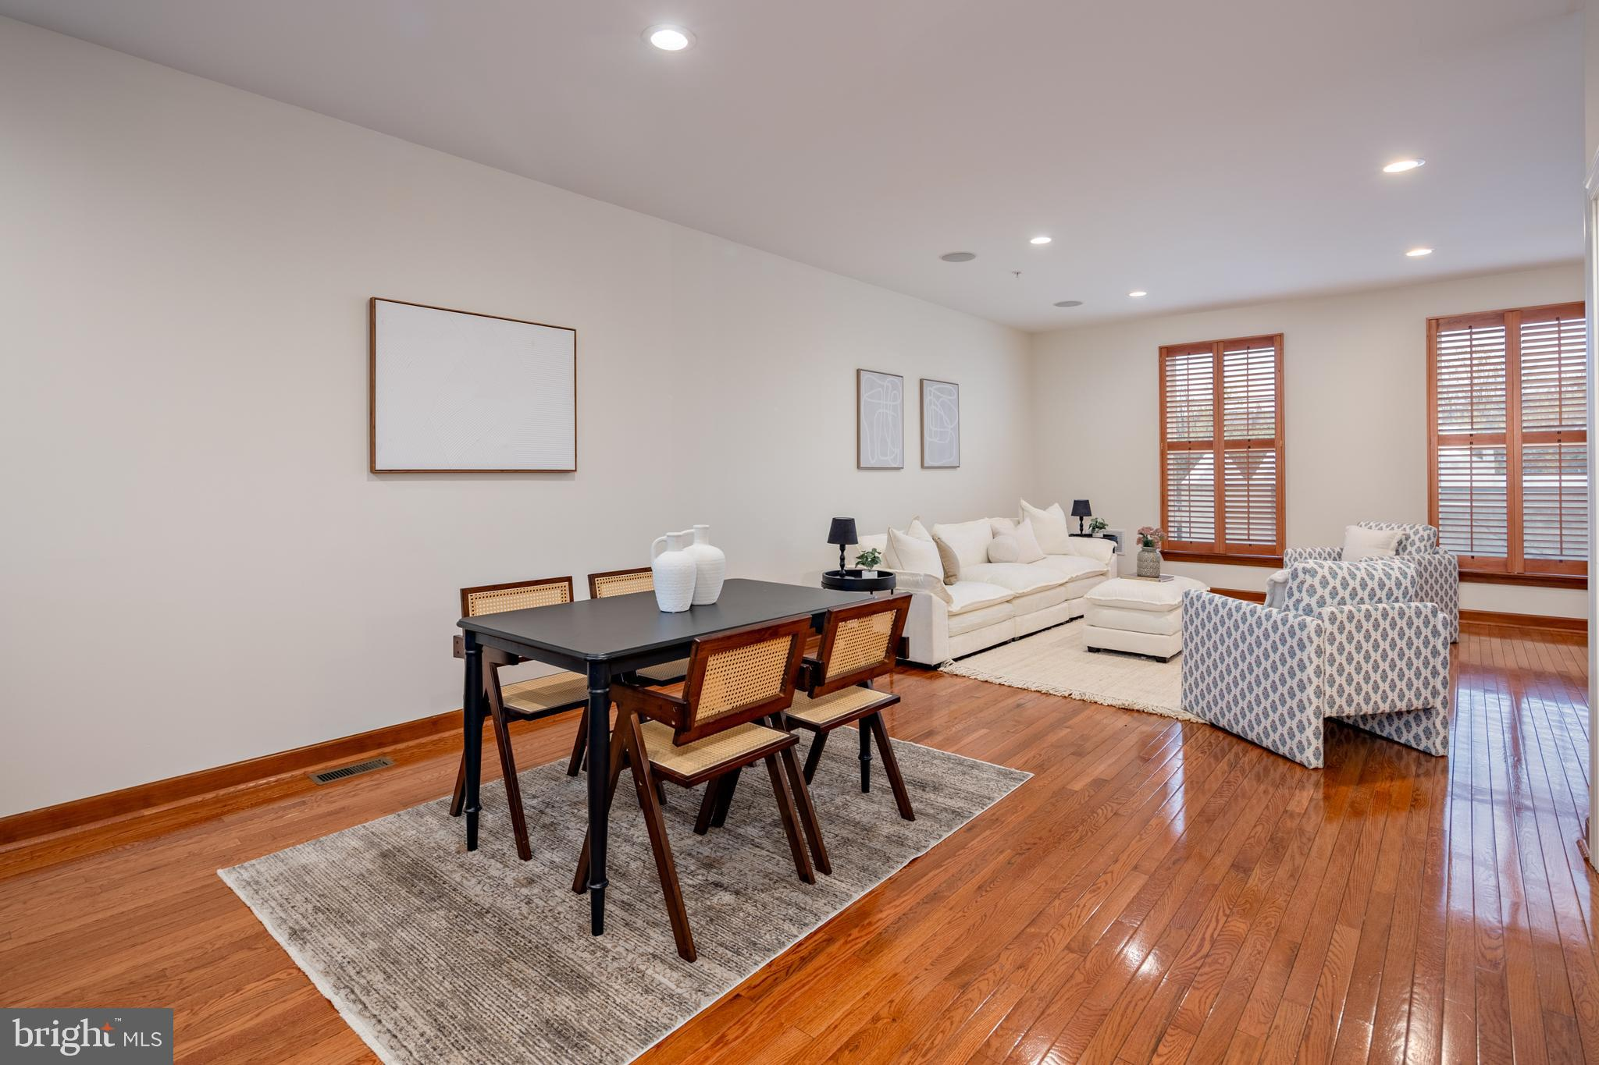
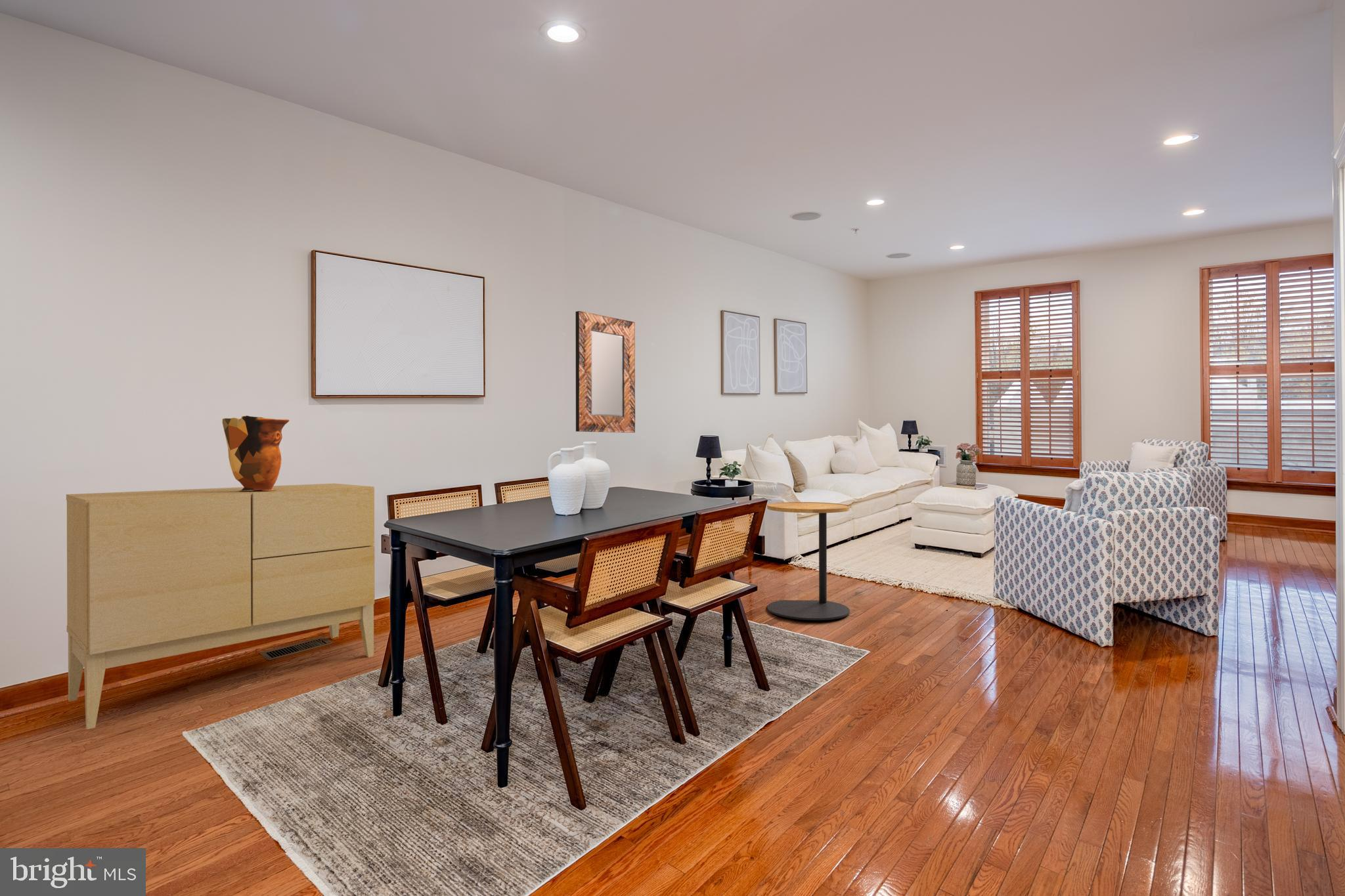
+ home mirror [575,310,636,433]
+ side table [766,501,850,621]
+ sideboard [66,482,375,730]
+ decorative vase [222,415,290,491]
